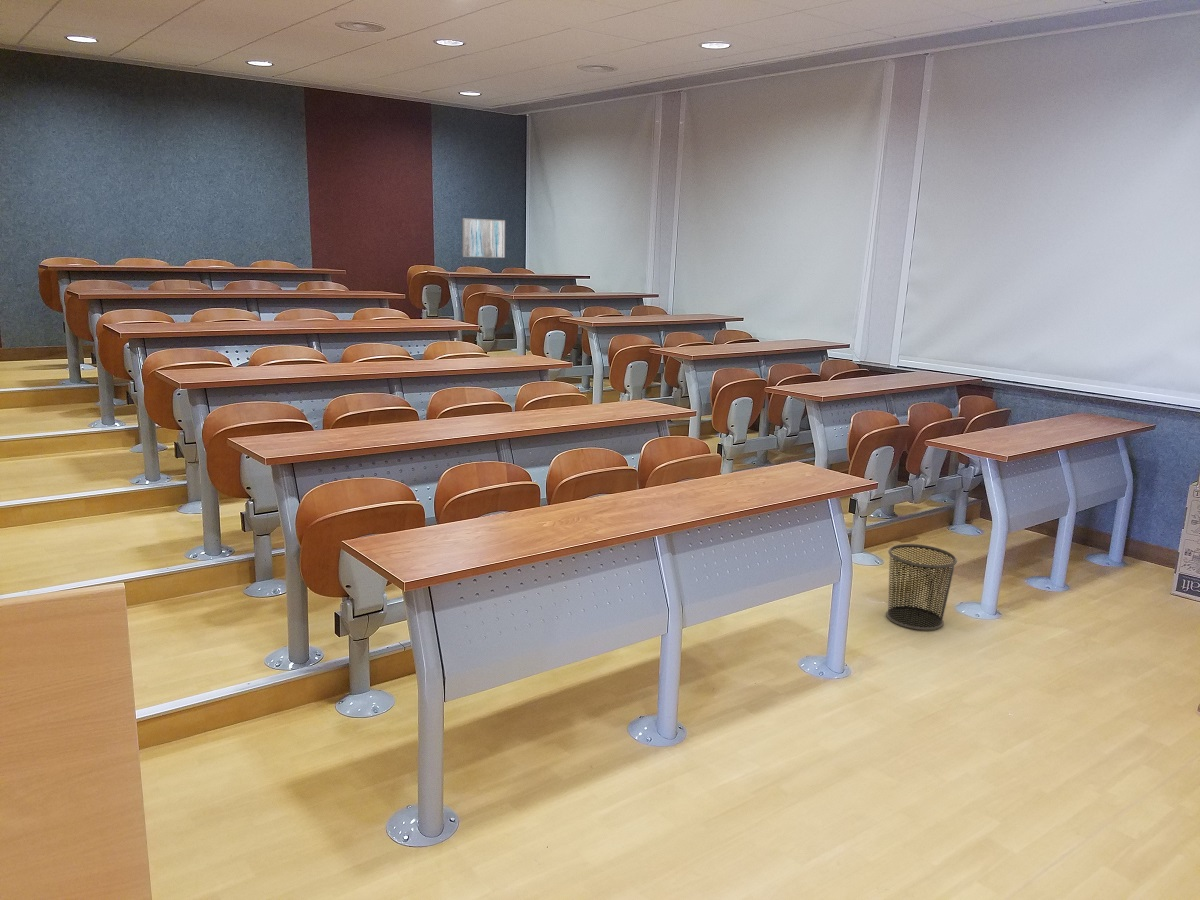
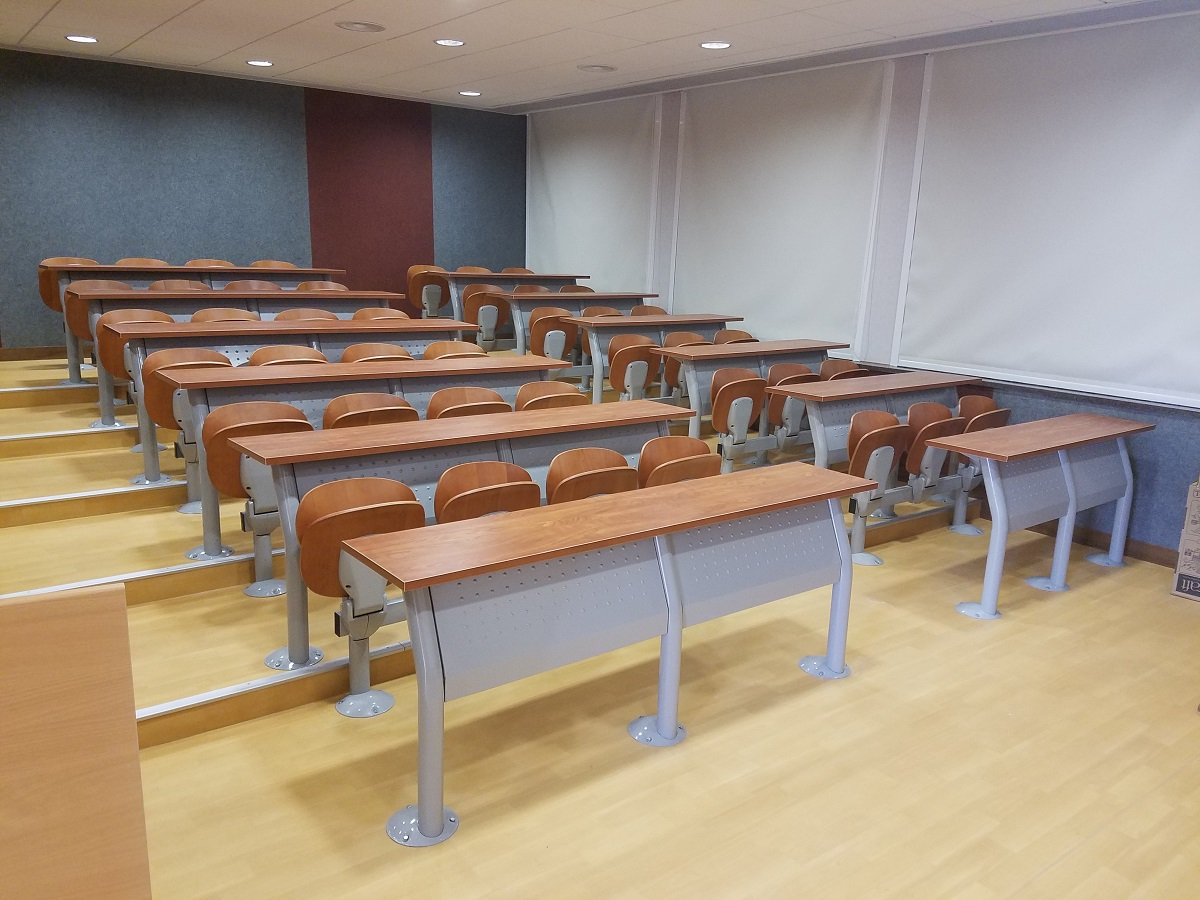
- waste bin [885,543,958,631]
- wall art [462,217,506,259]
